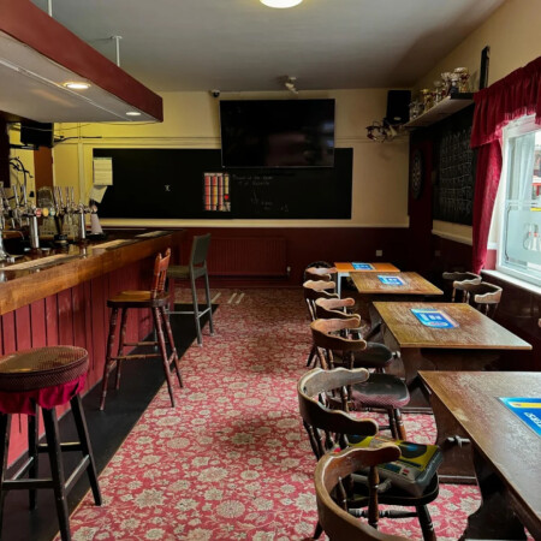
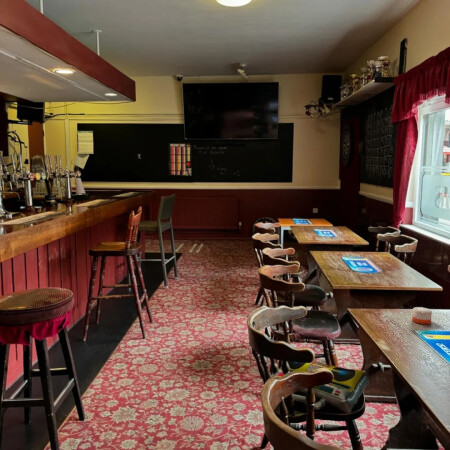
+ candle [411,306,433,325]
